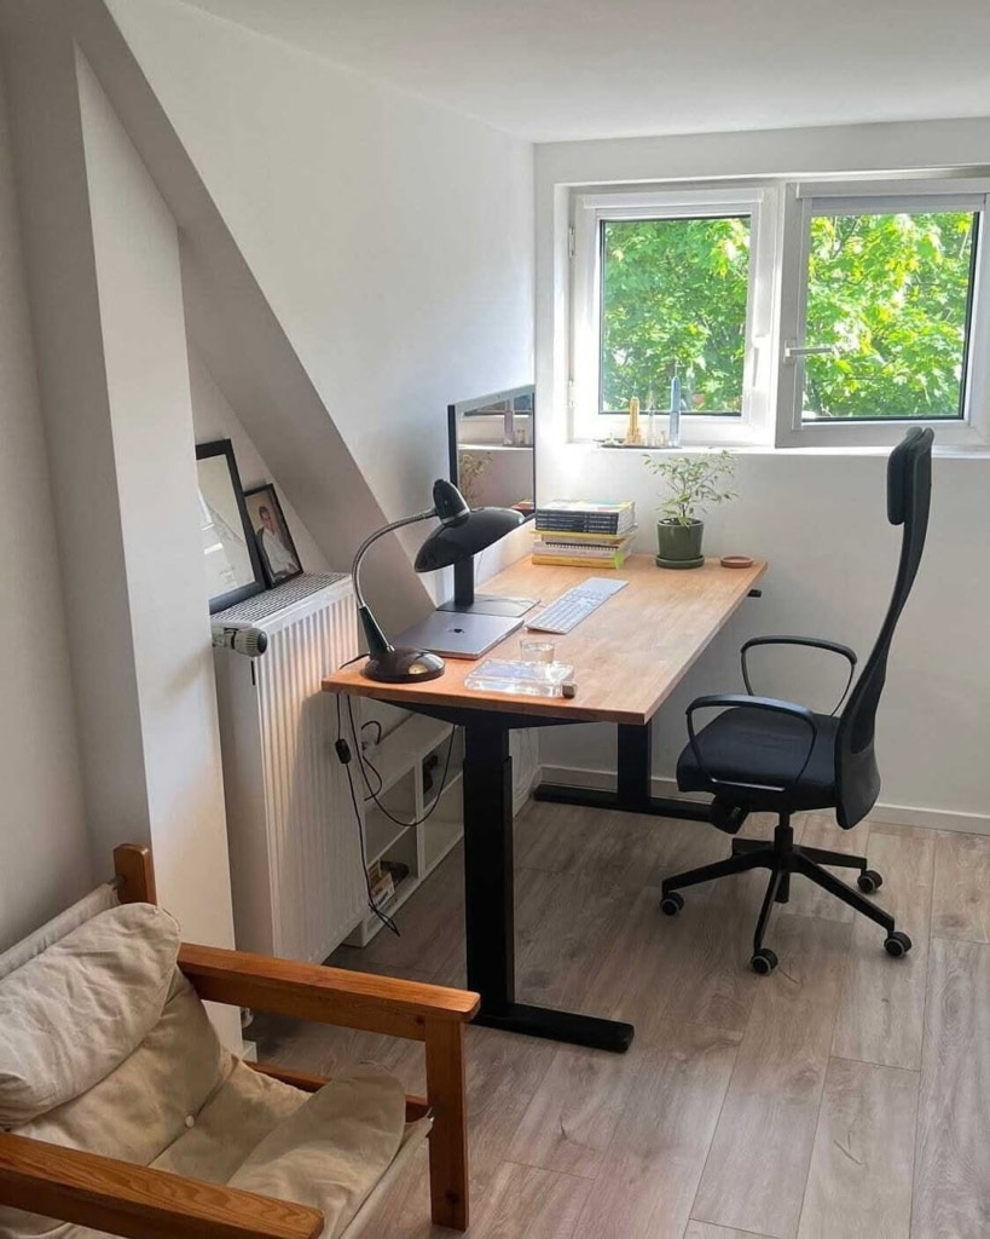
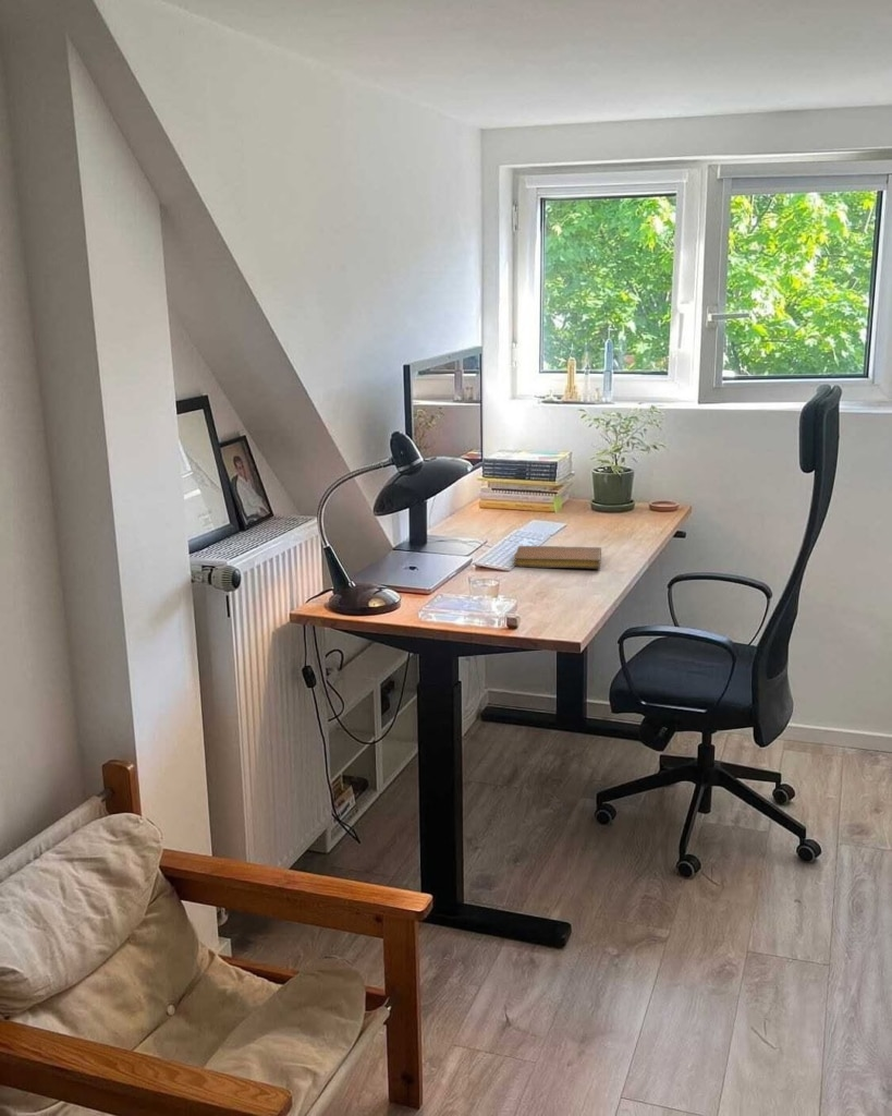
+ notebook [513,545,602,569]
